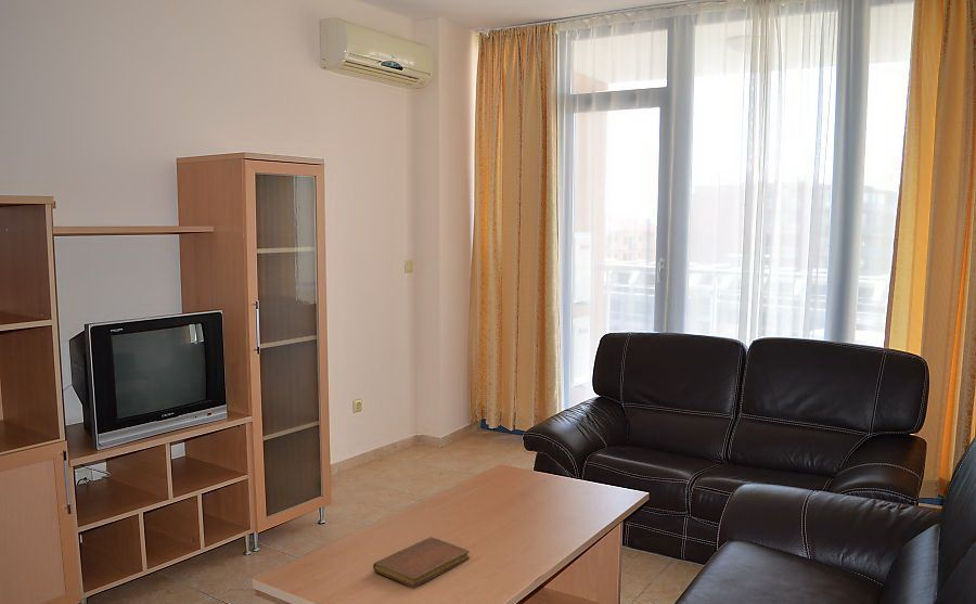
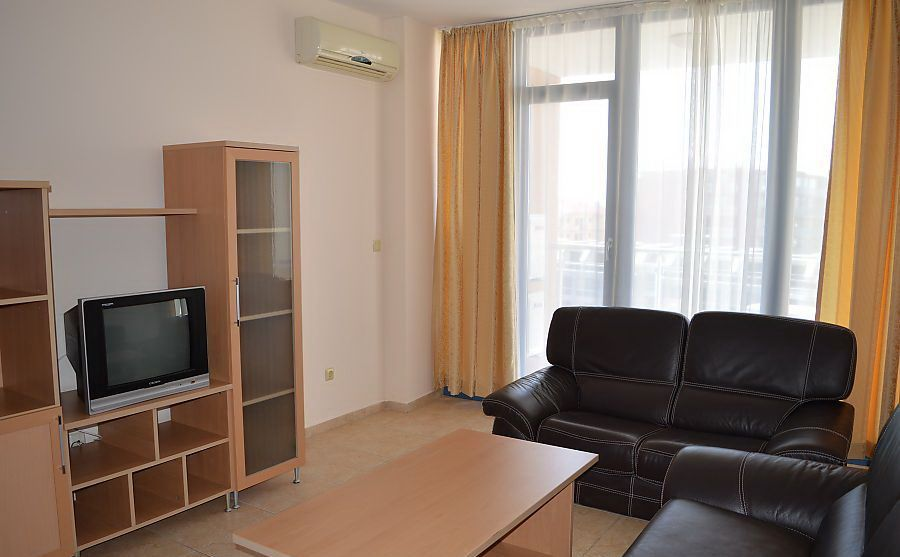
- notebook [372,536,471,588]
